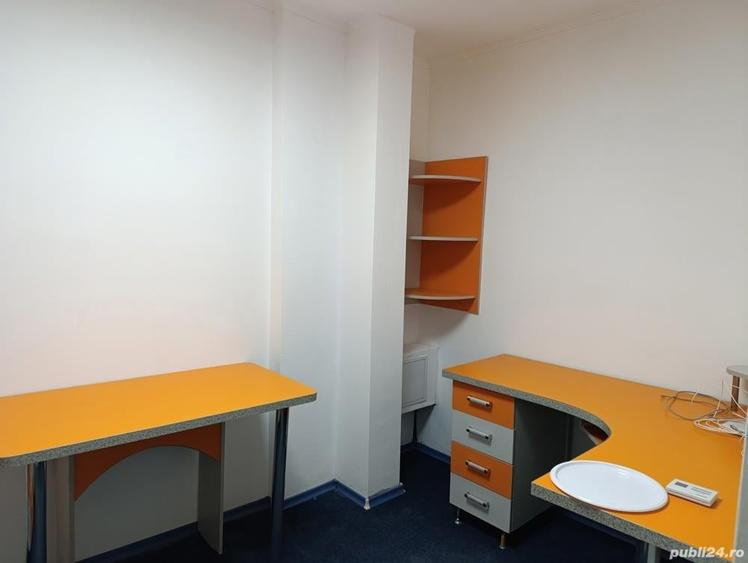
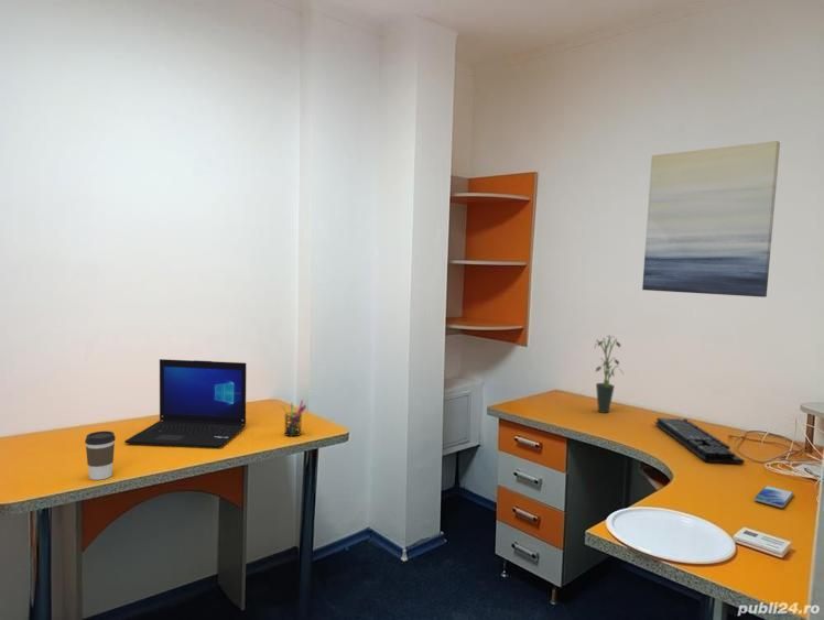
+ potted plant [594,334,624,414]
+ coffee cup [84,431,117,481]
+ keyboard [653,416,746,465]
+ pen holder [280,399,307,437]
+ laptop [123,358,247,449]
+ smartphone [753,485,794,509]
+ wall art [641,140,781,298]
